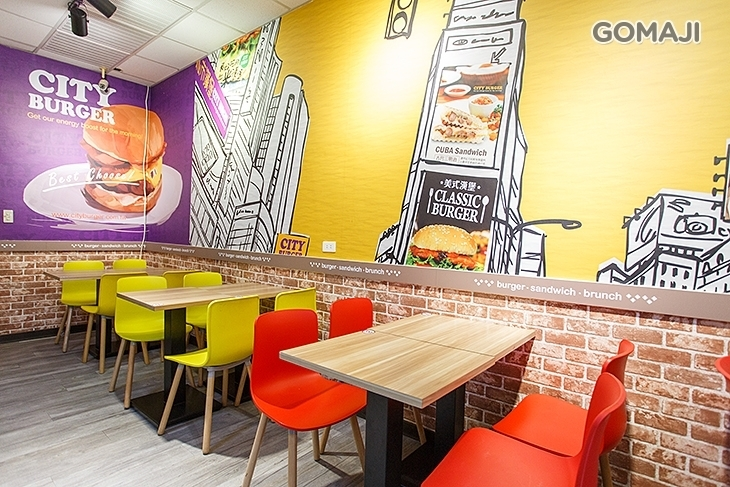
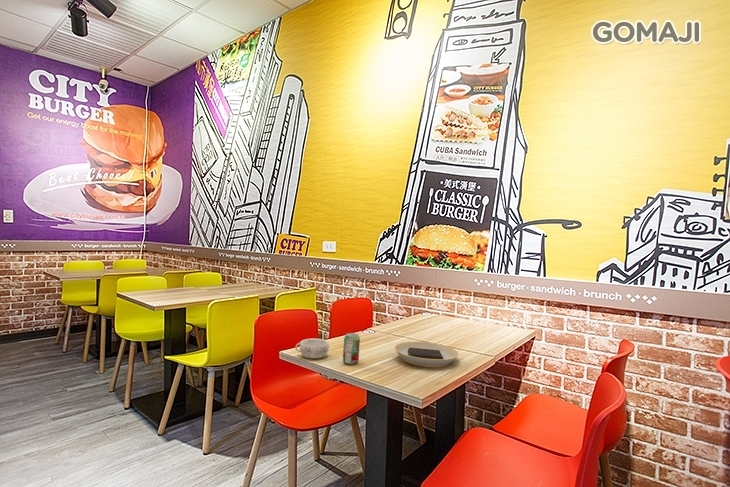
+ decorative bowl [294,338,330,359]
+ plate [393,341,460,368]
+ beverage can [342,332,361,365]
